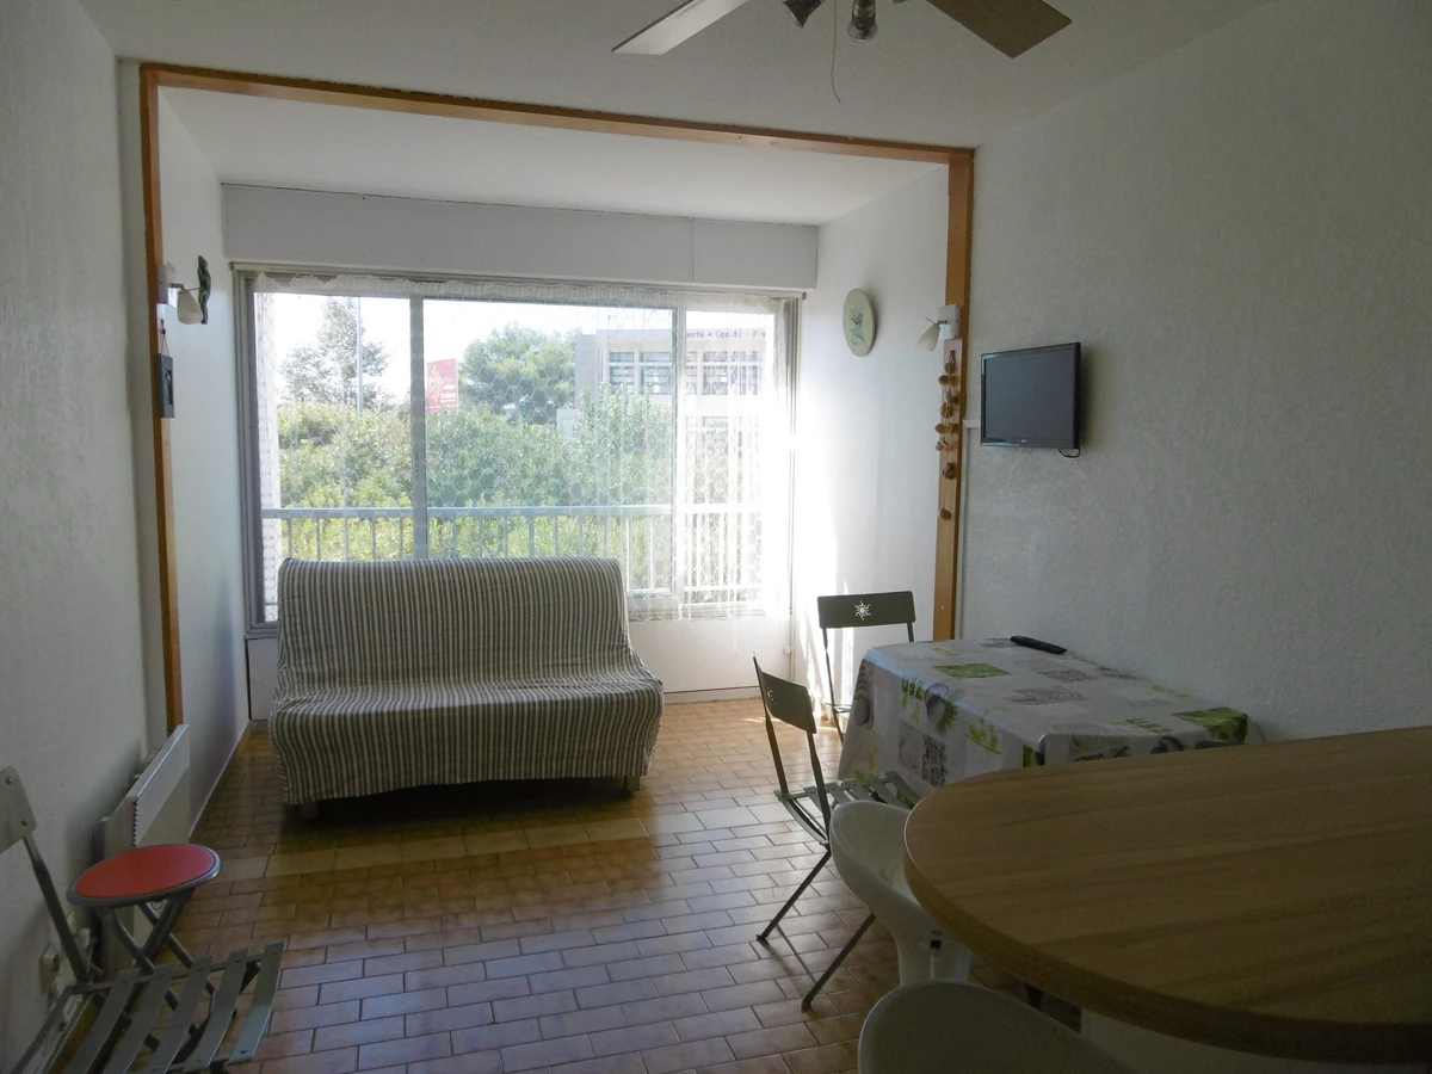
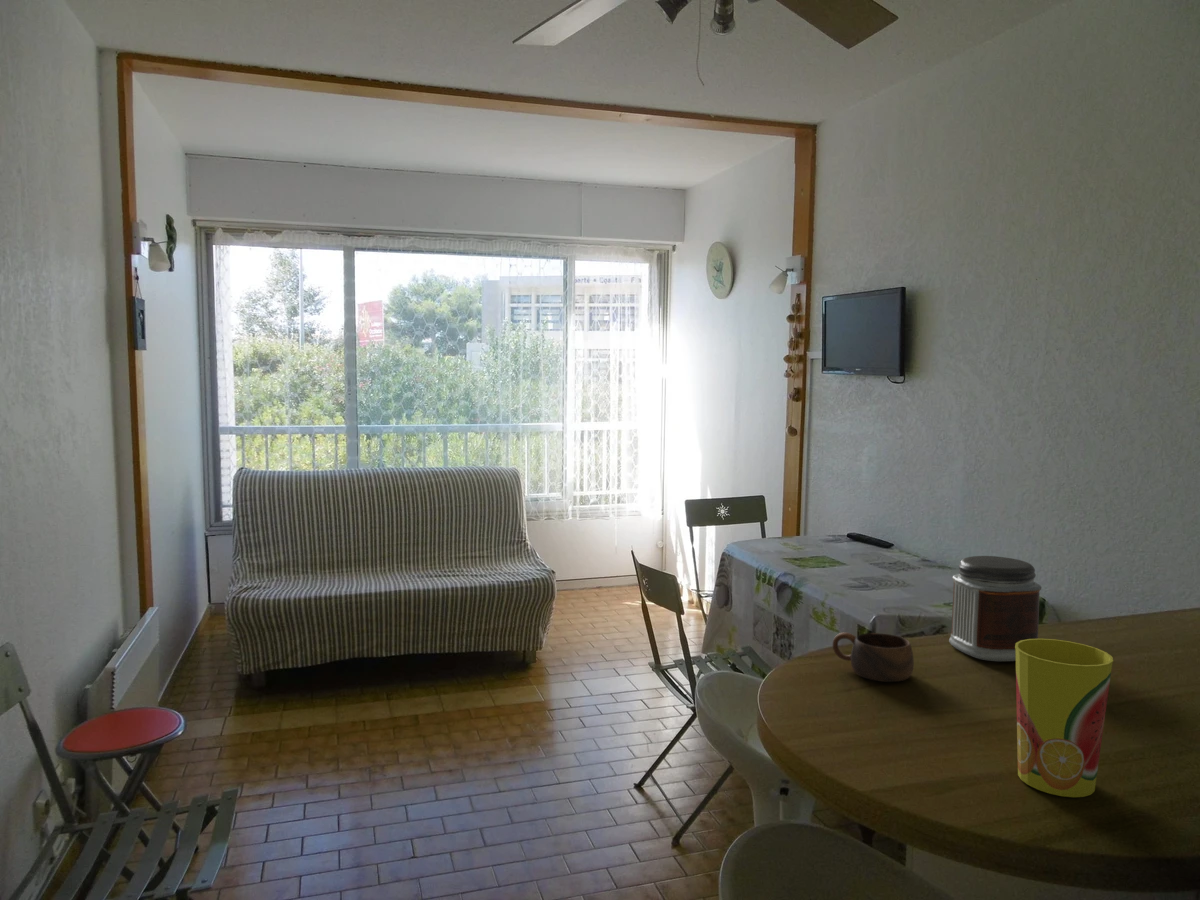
+ jar [948,555,1042,662]
+ cup [831,631,915,683]
+ cup [1015,638,1114,798]
